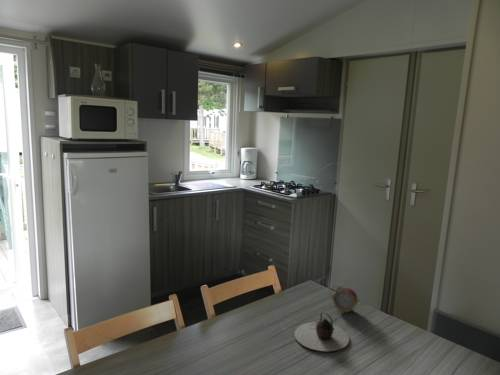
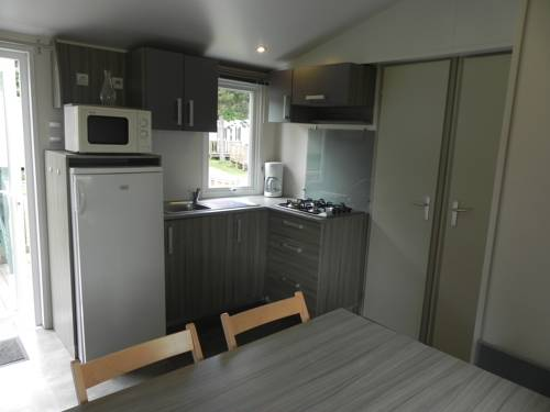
- alarm clock [329,284,361,313]
- teapot [293,311,350,352]
